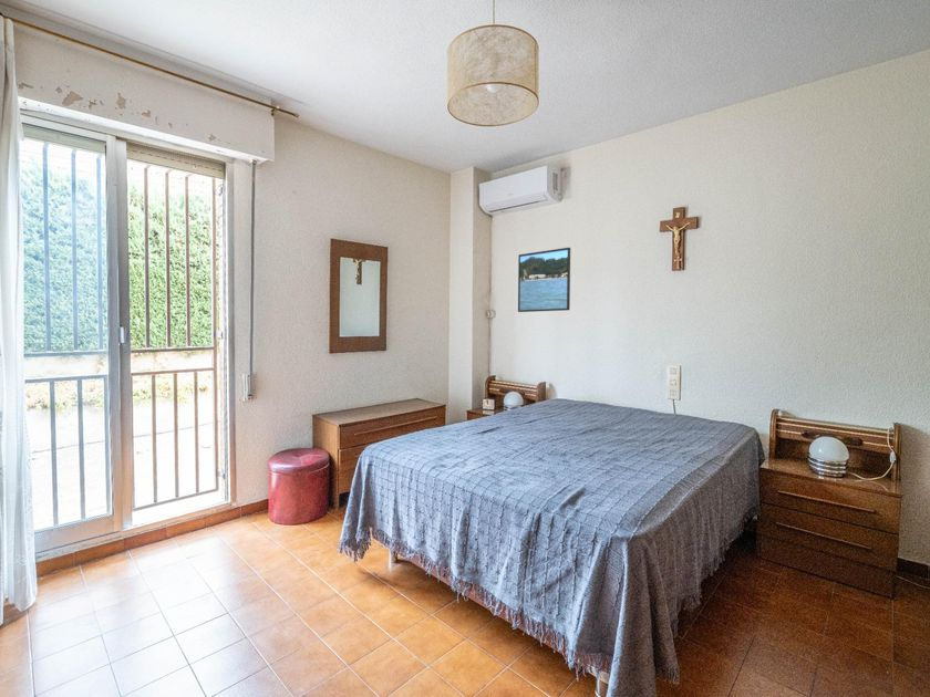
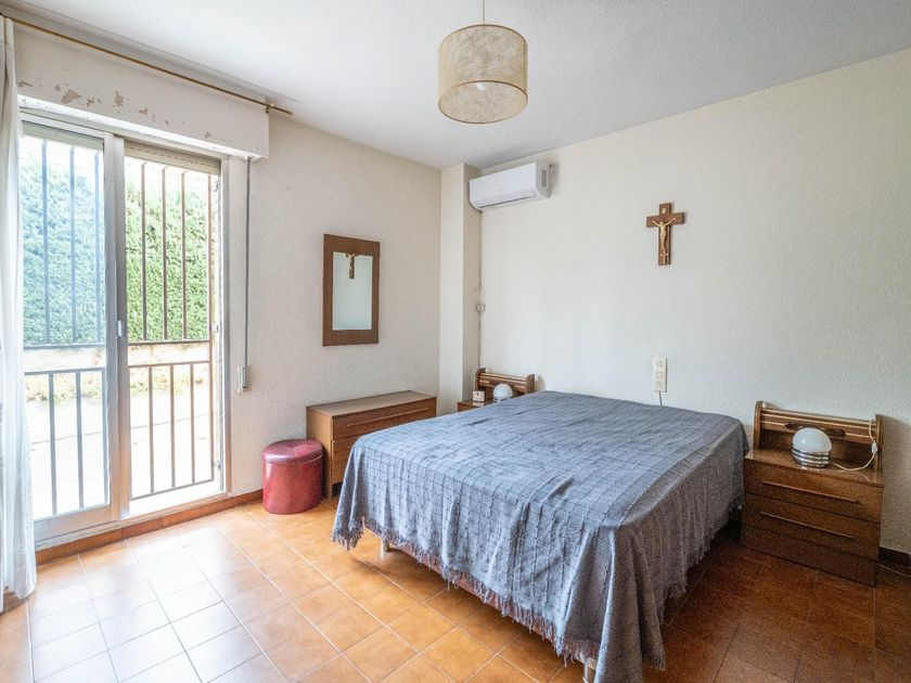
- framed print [517,247,571,313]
